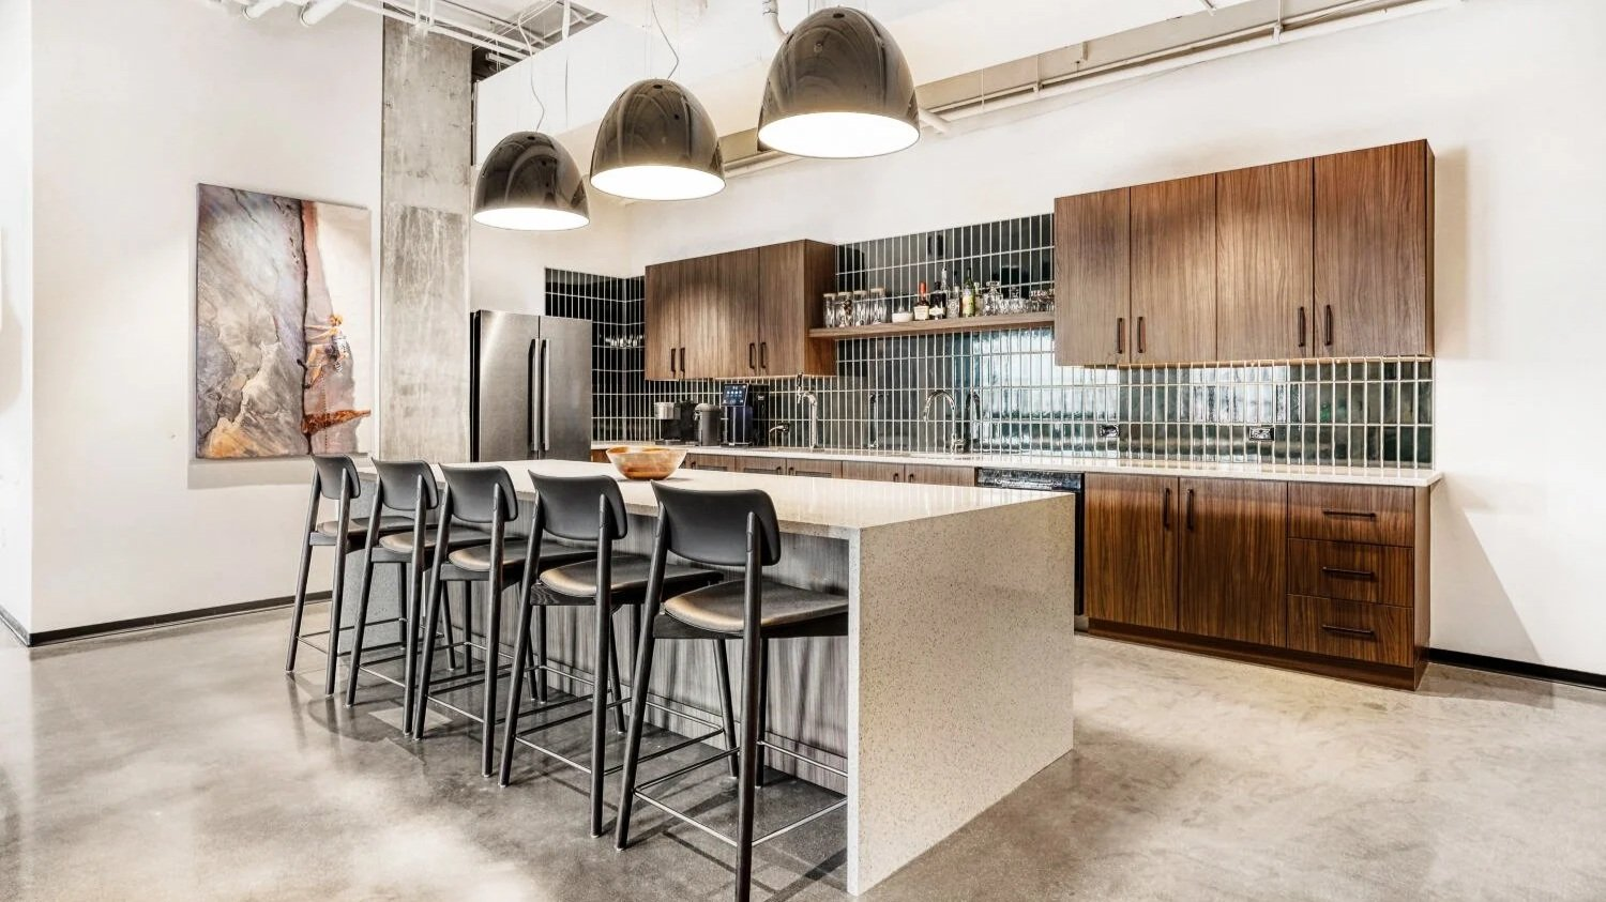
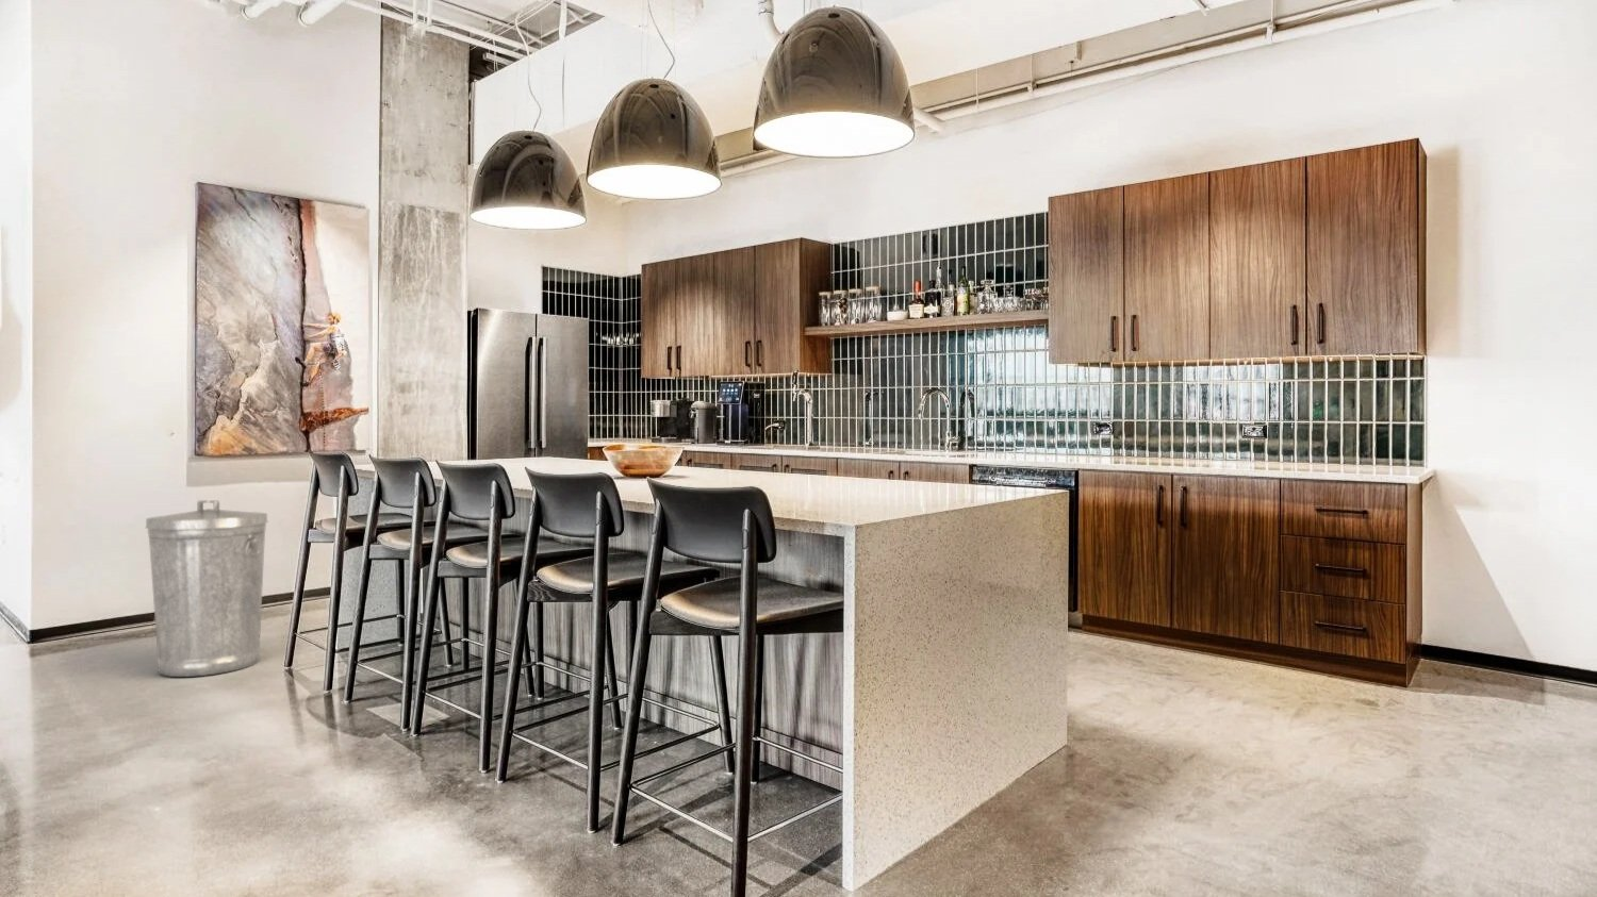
+ trash can [144,499,270,678]
